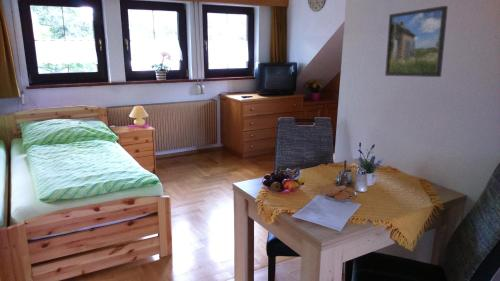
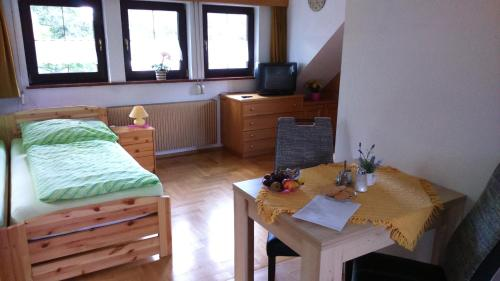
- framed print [384,5,449,78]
